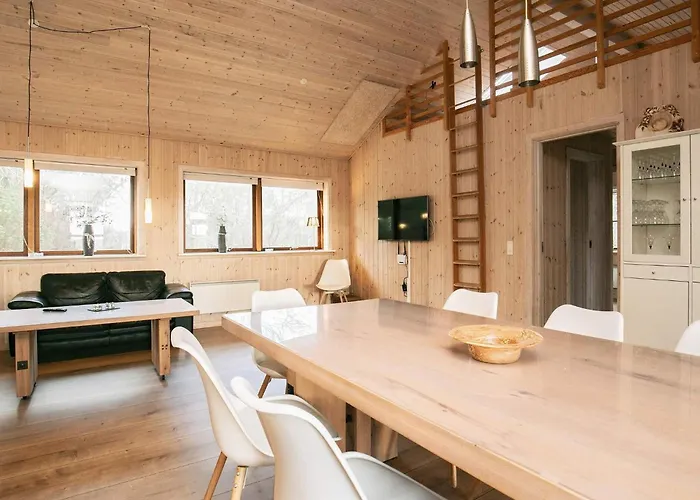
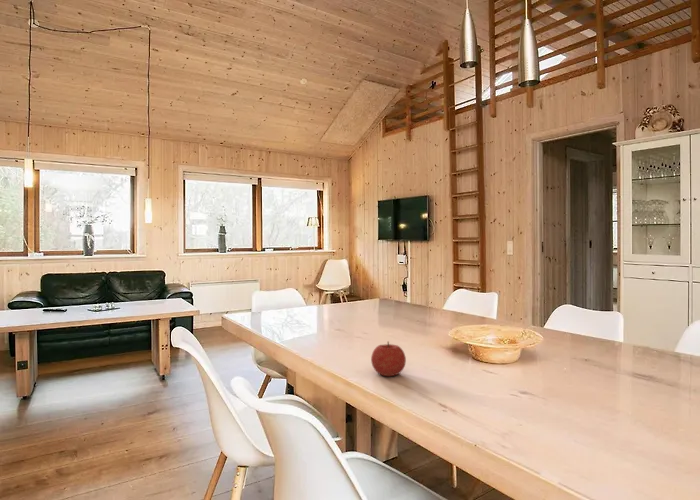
+ fruit [370,340,407,377]
